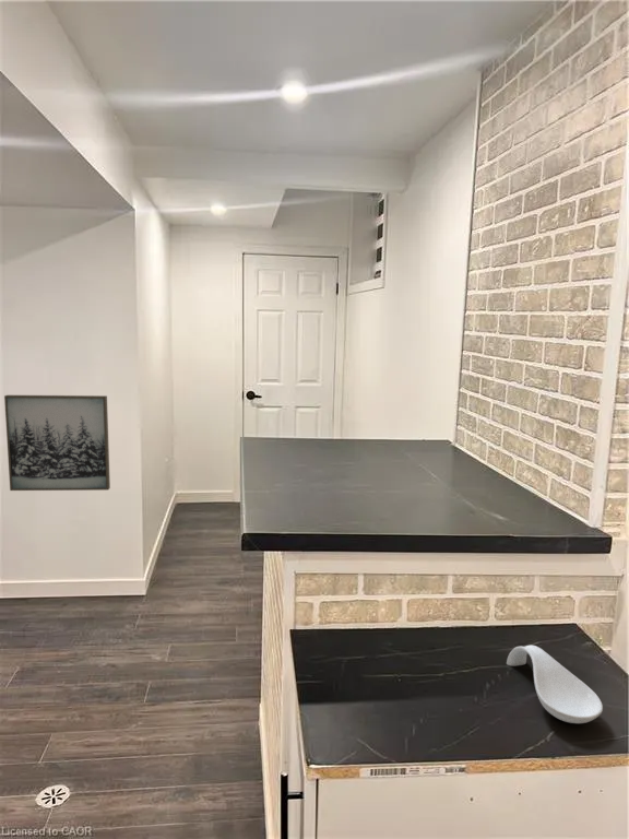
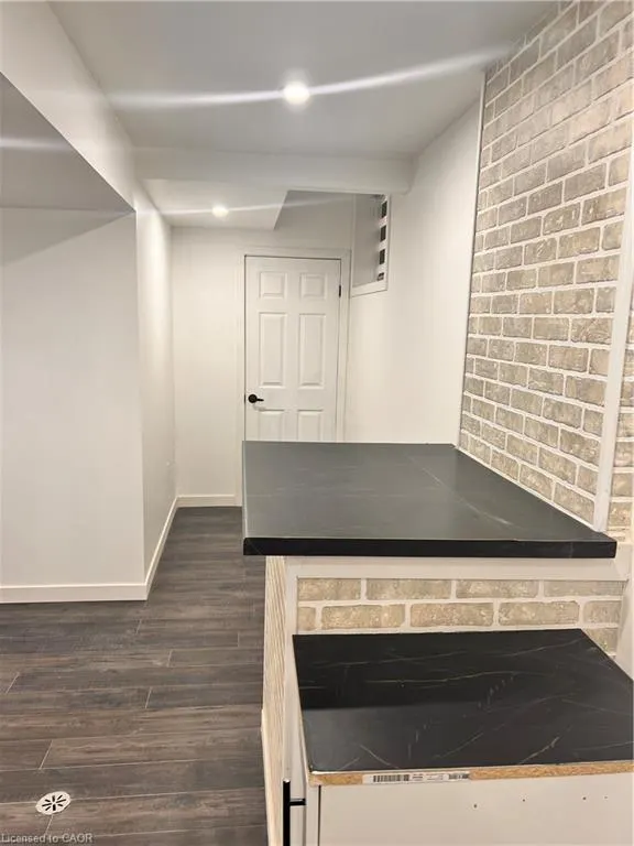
- spoon rest [506,645,604,724]
- wall art [3,394,111,492]
